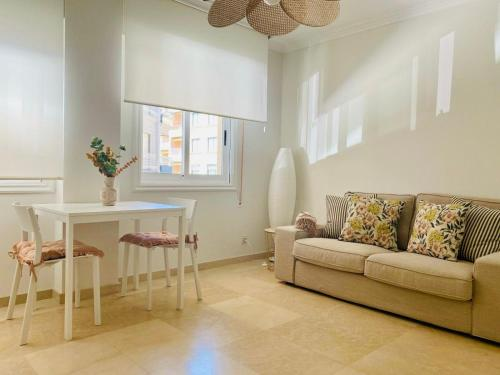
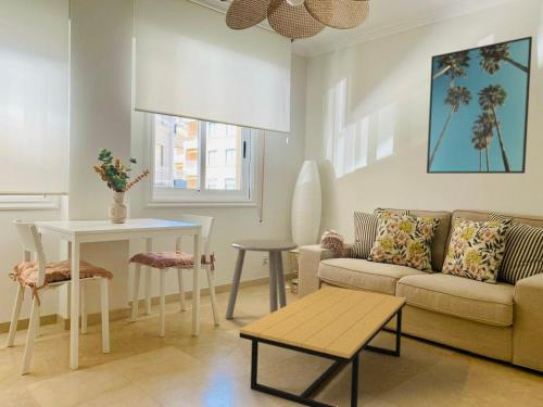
+ side table [225,238,299,320]
+ coffee table [239,284,407,407]
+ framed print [426,36,533,175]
